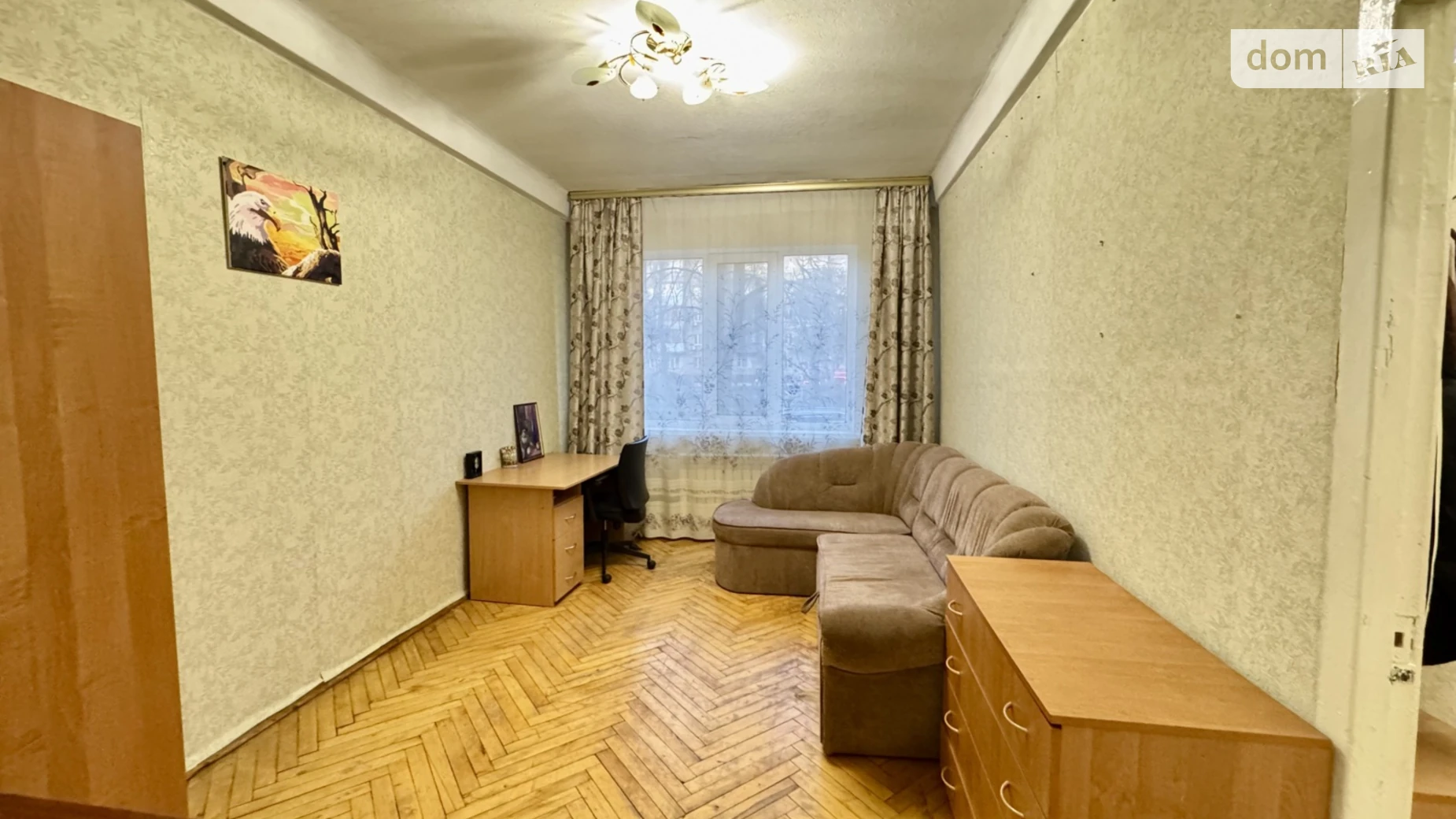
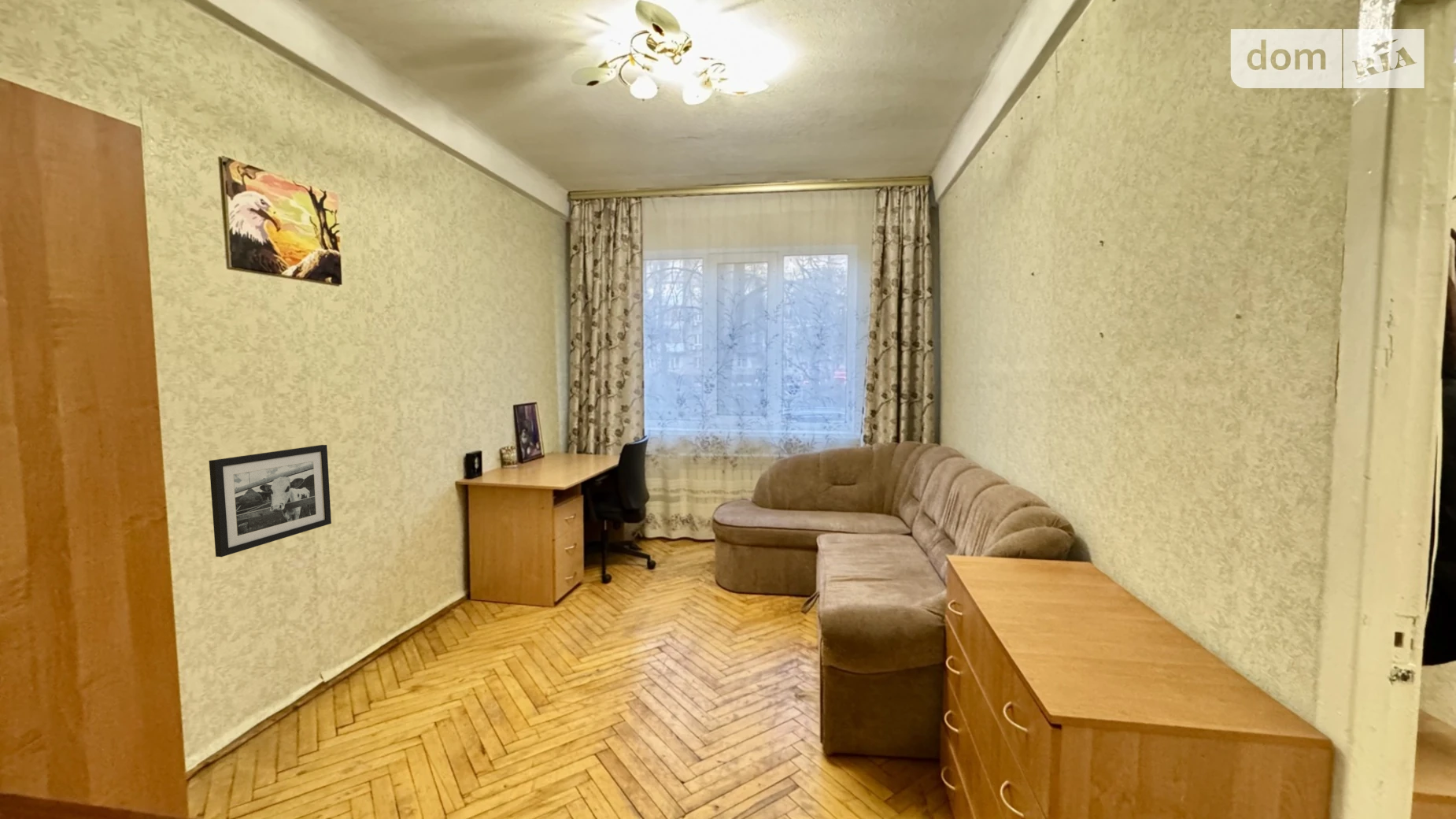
+ picture frame [209,444,332,558]
